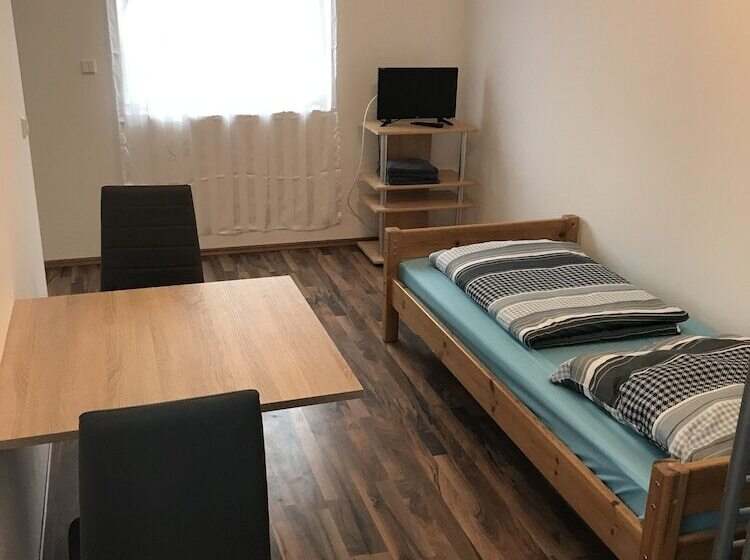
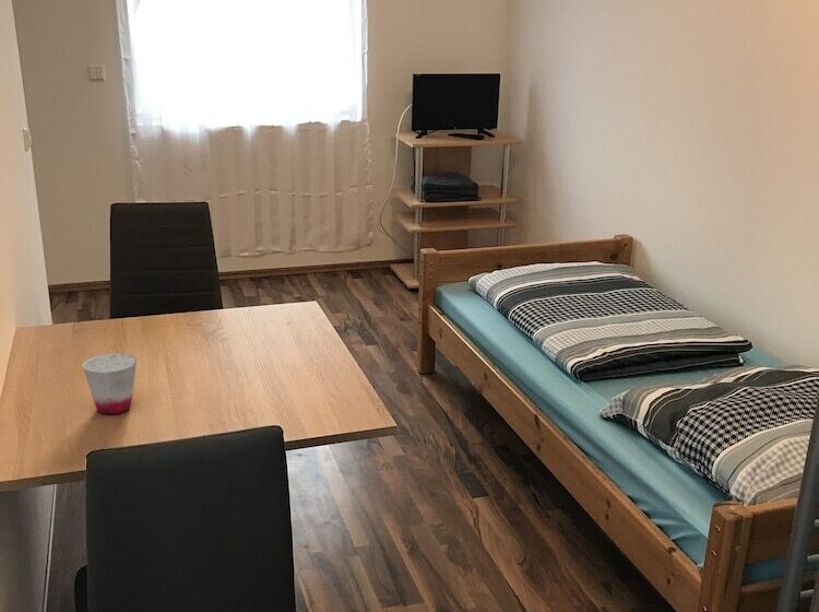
+ cup [81,352,138,415]
